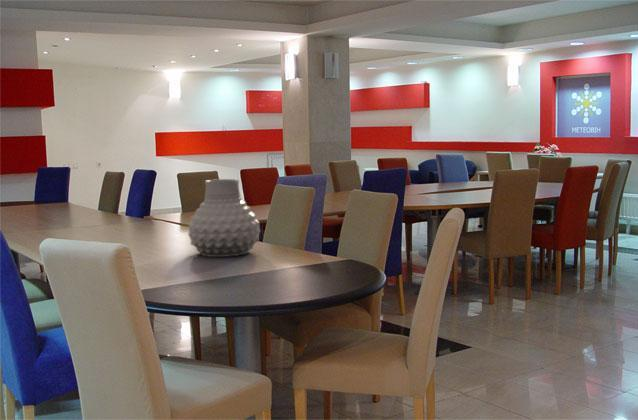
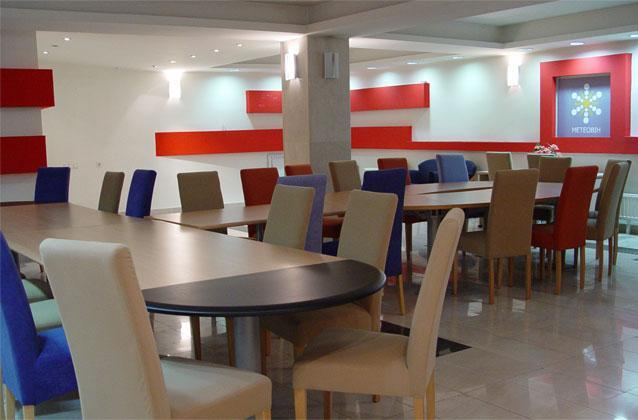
- vase [187,178,262,258]
